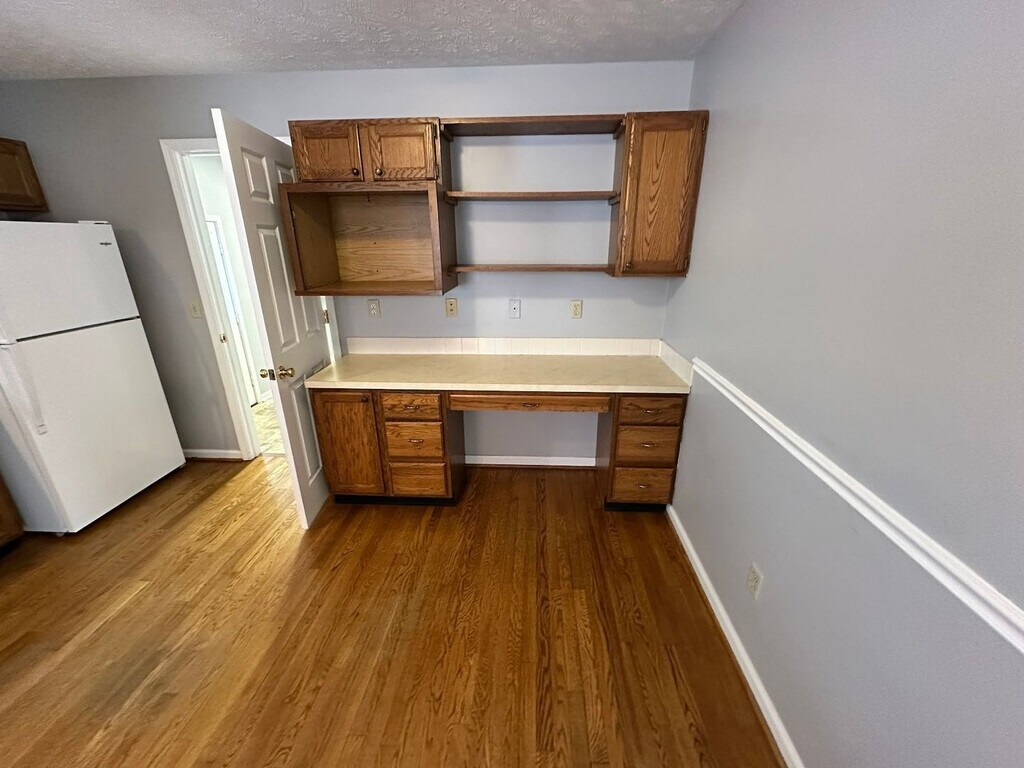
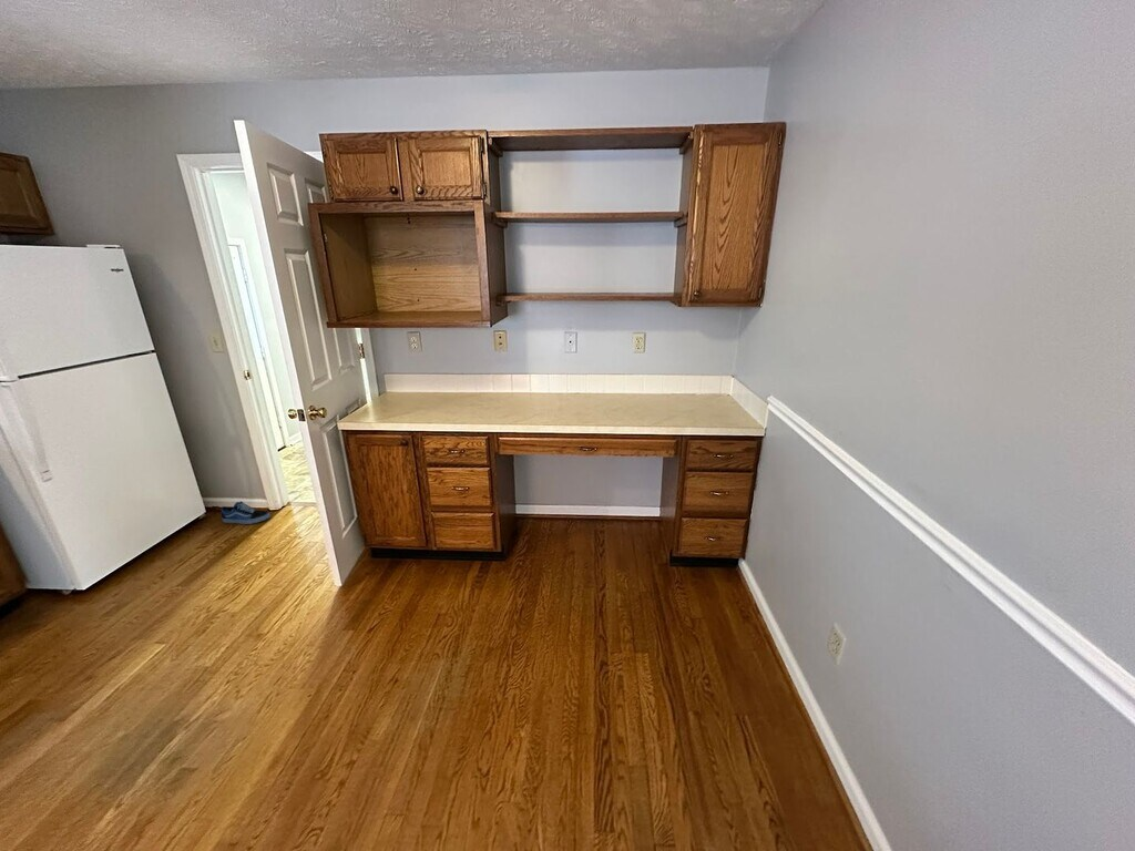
+ shoe [221,500,272,525]
